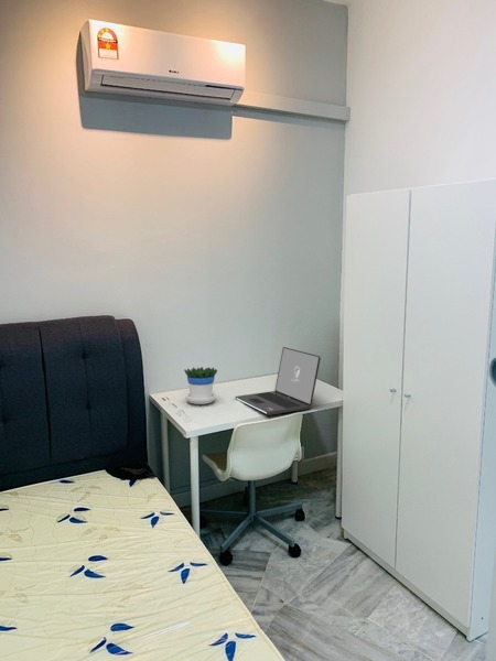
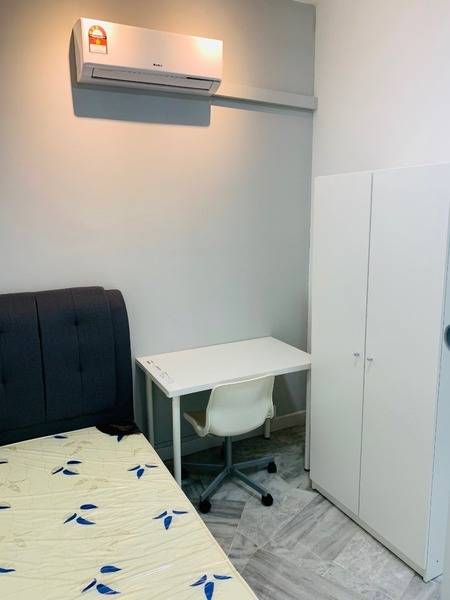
- laptop [235,346,322,416]
- flowerpot [183,366,218,405]
